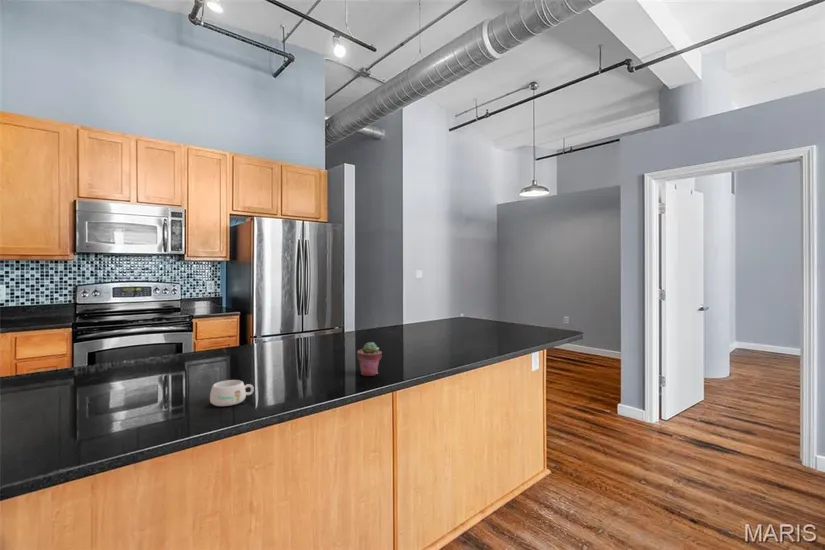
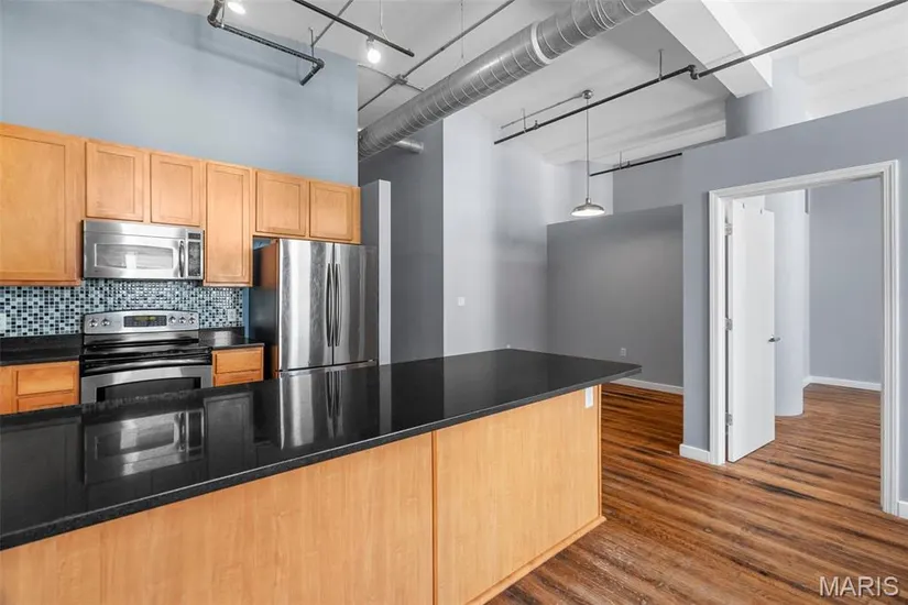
- mug [209,379,255,407]
- potted succulent [356,341,383,377]
